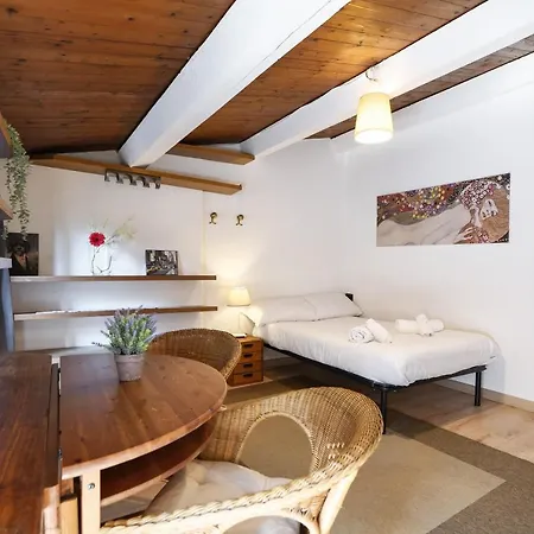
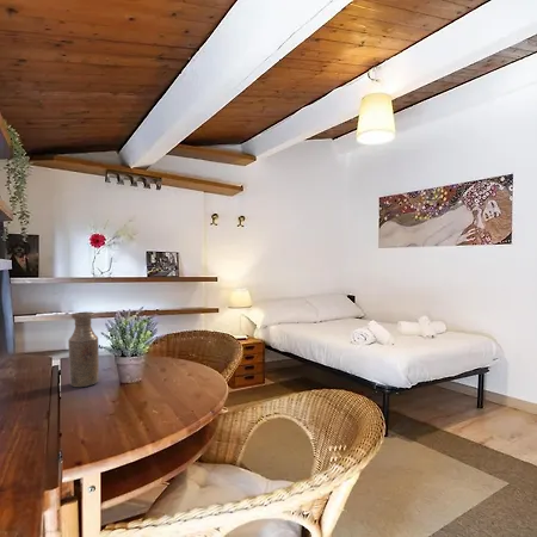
+ bottle [67,310,100,388]
